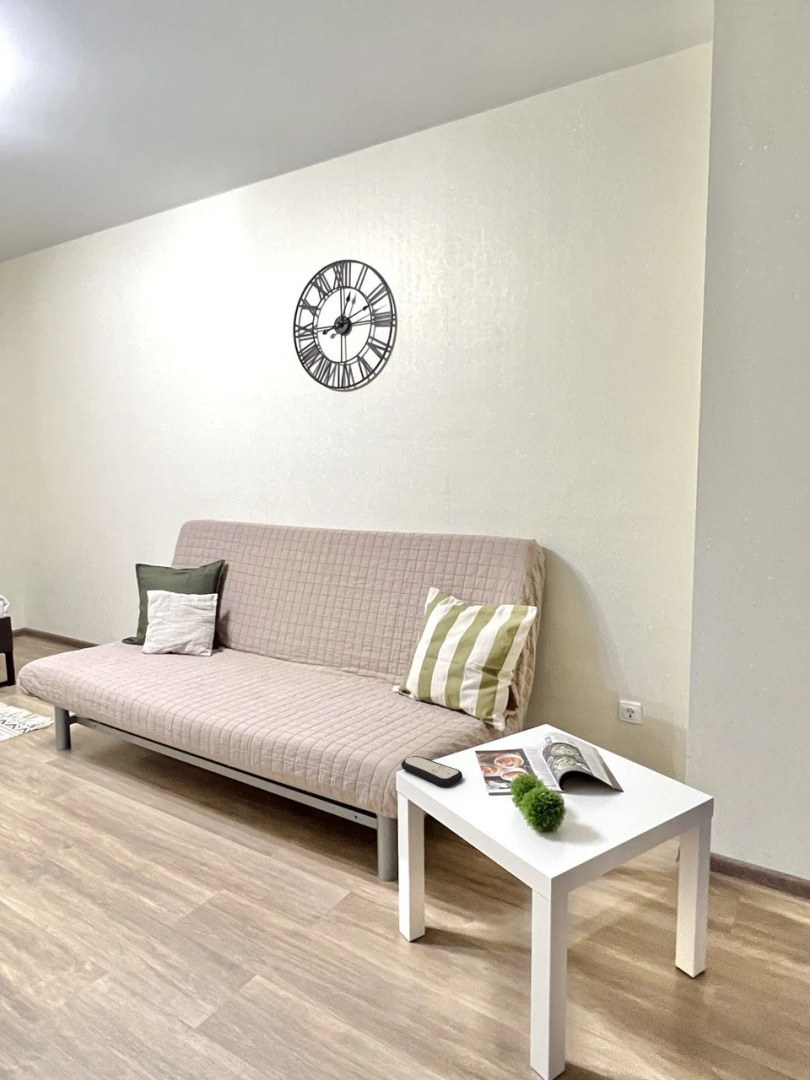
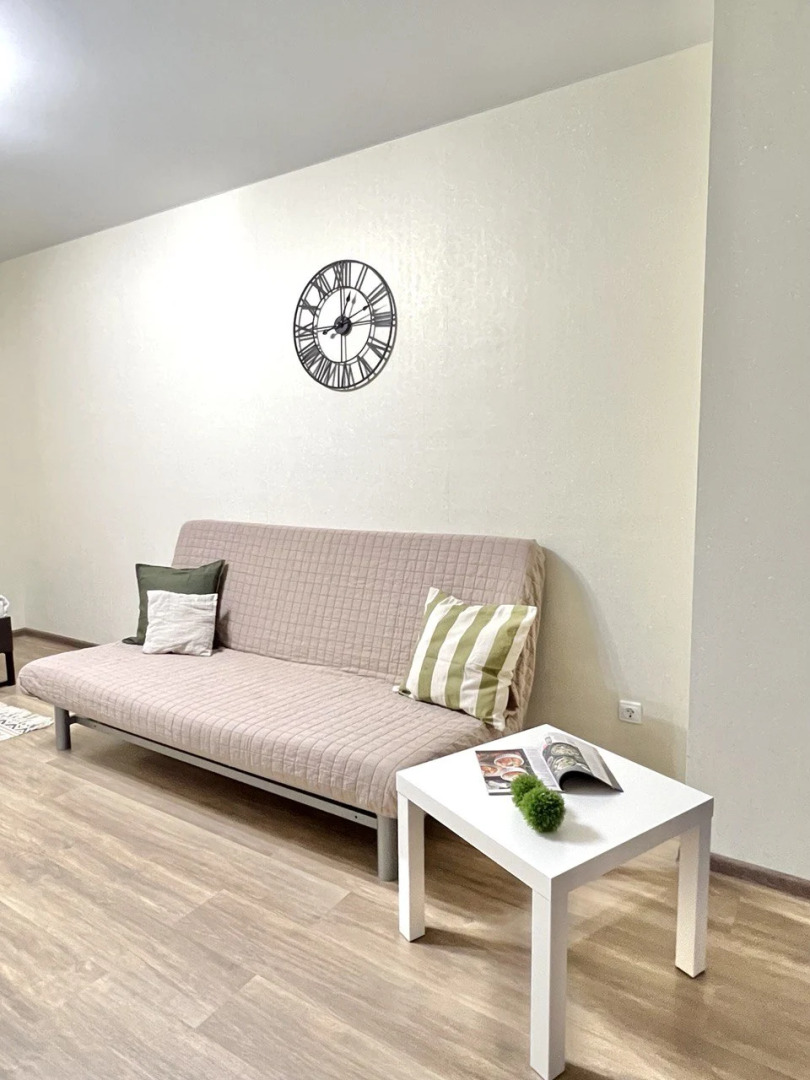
- remote control [400,755,464,788]
